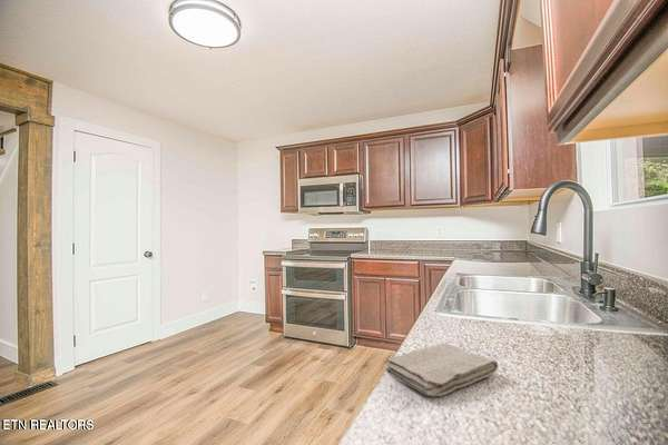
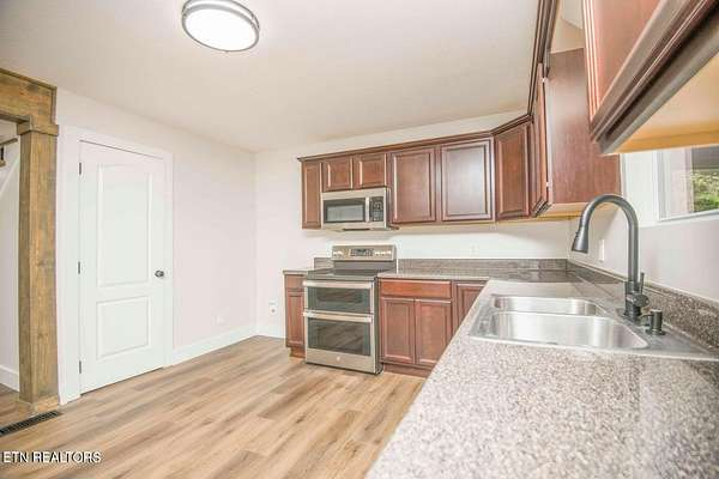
- washcloth [385,343,499,398]
